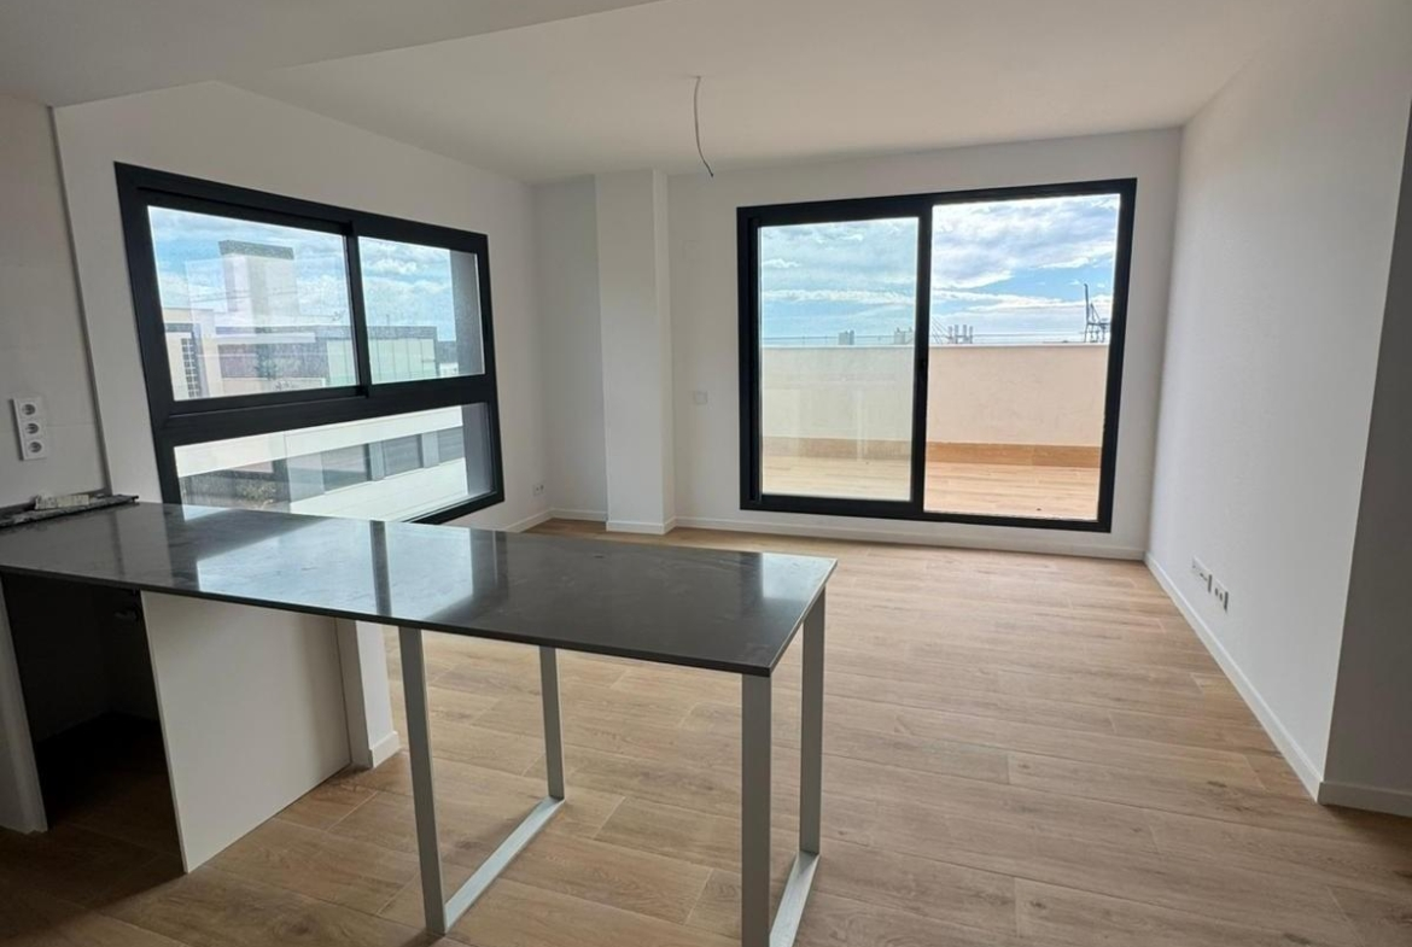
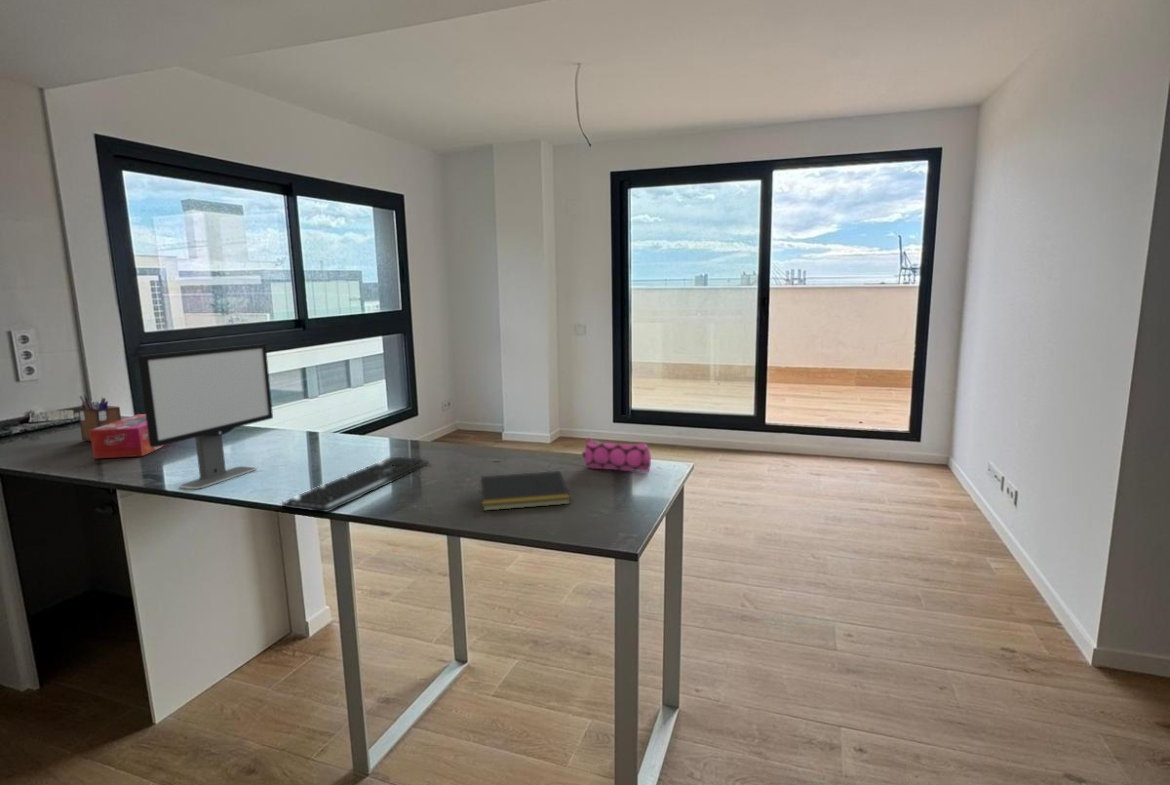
+ desk organizer [77,394,122,442]
+ notepad [478,470,571,512]
+ keyboard [281,456,430,513]
+ computer monitor [137,343,274,490]
+ tissue box [90,413,168,460]
+ pencil case [581,436,652,473]
